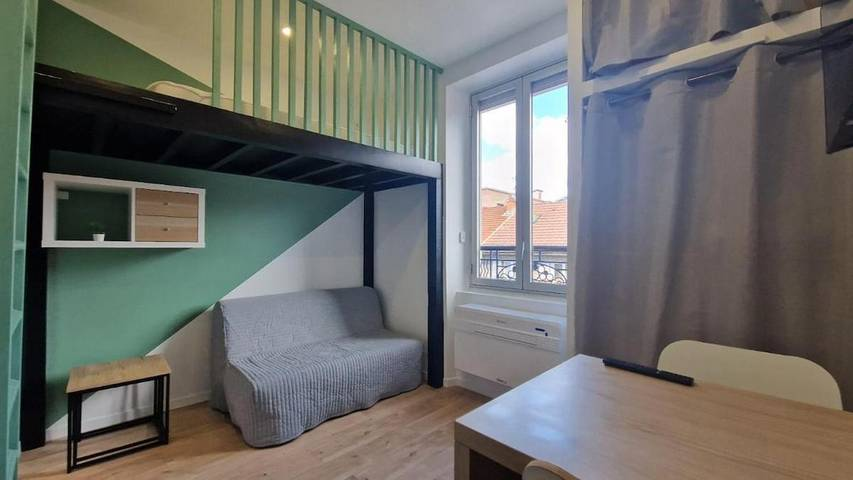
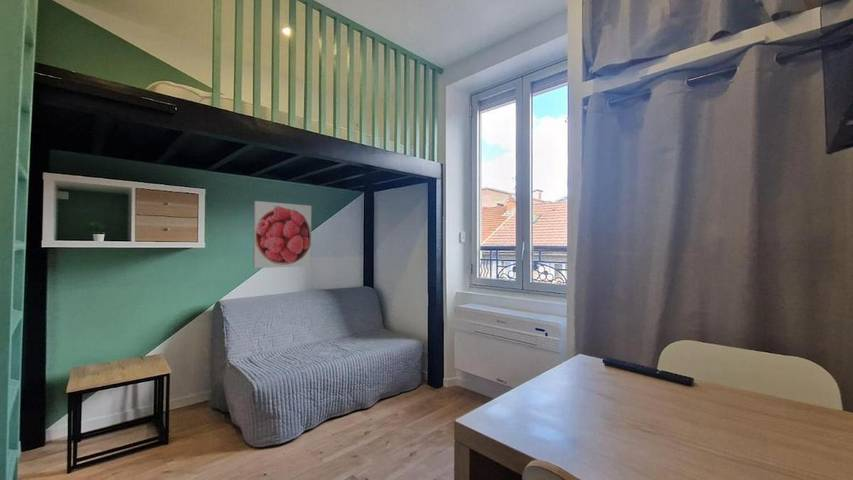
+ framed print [252,200,313,269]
